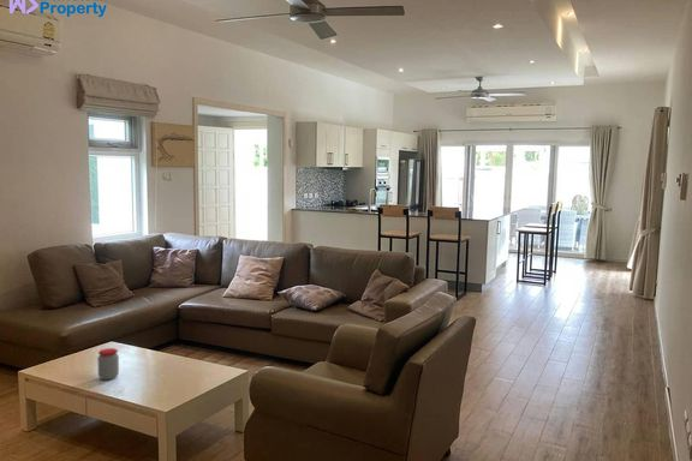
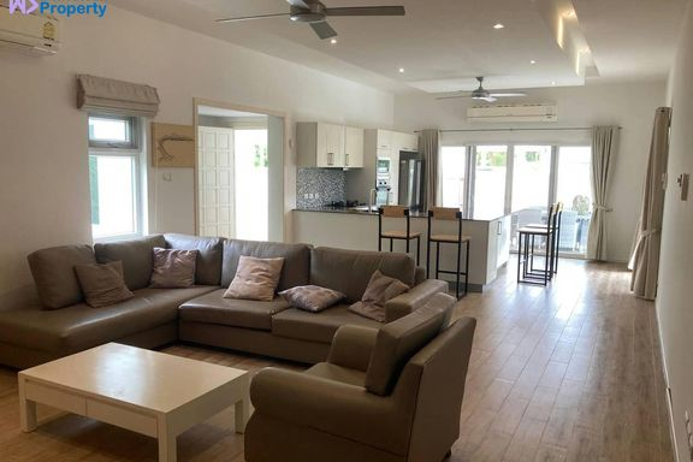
- jar [96,347,120,381]
